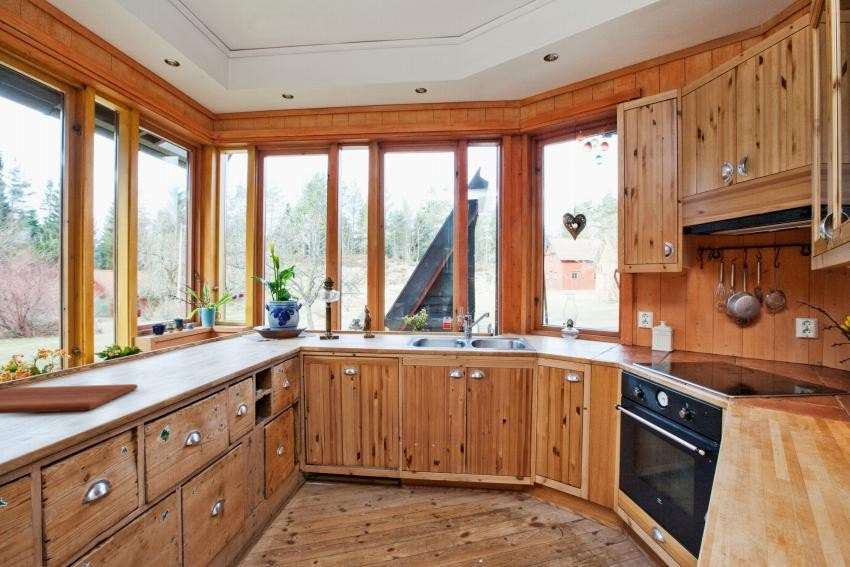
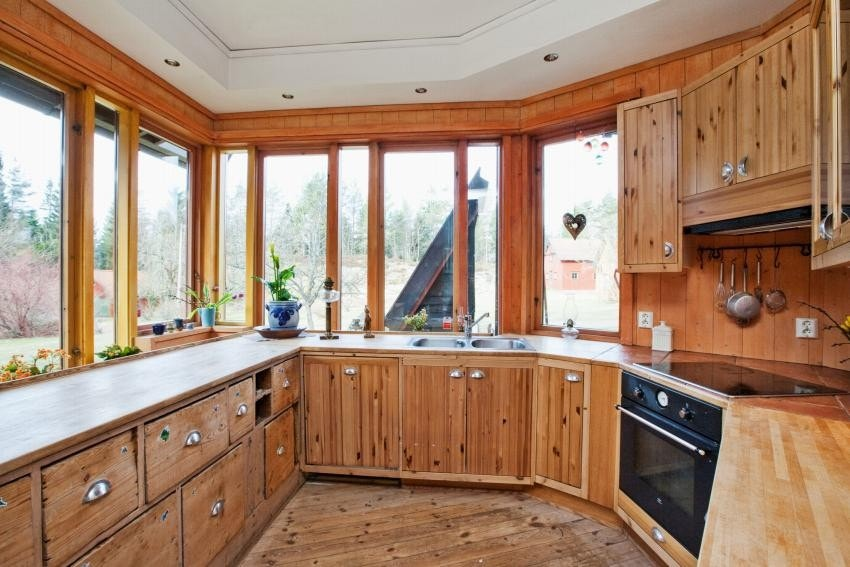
- cutting board [0,383,138,415]
